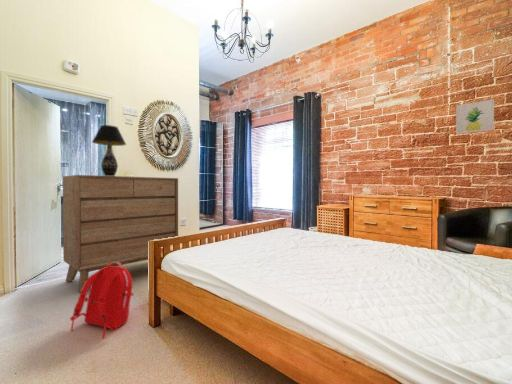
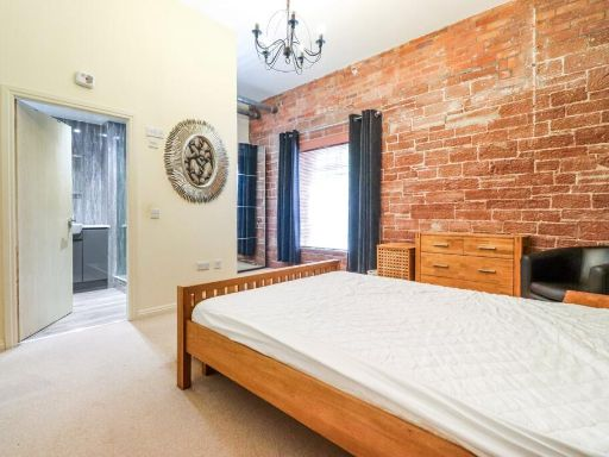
- backpack [69,262,135,340]
- dresser [62,174,179,293]
- wall art [455,98,495,135]
- table lamp [91,124,127,176]
